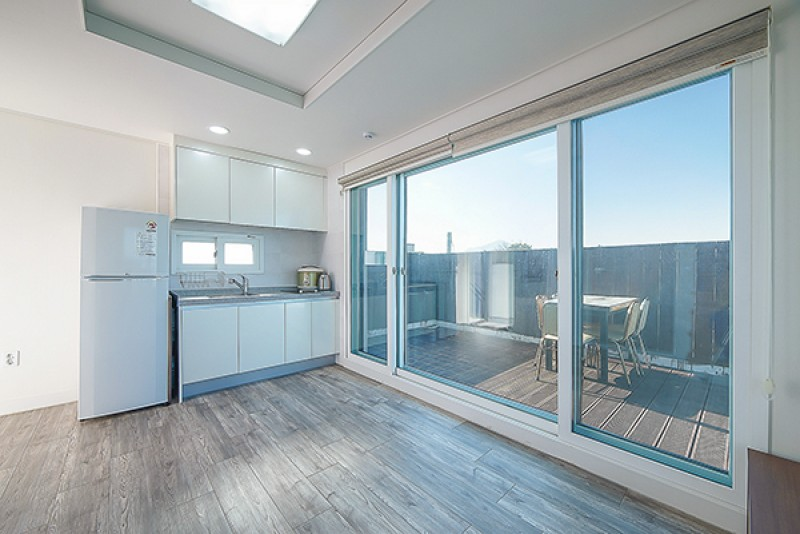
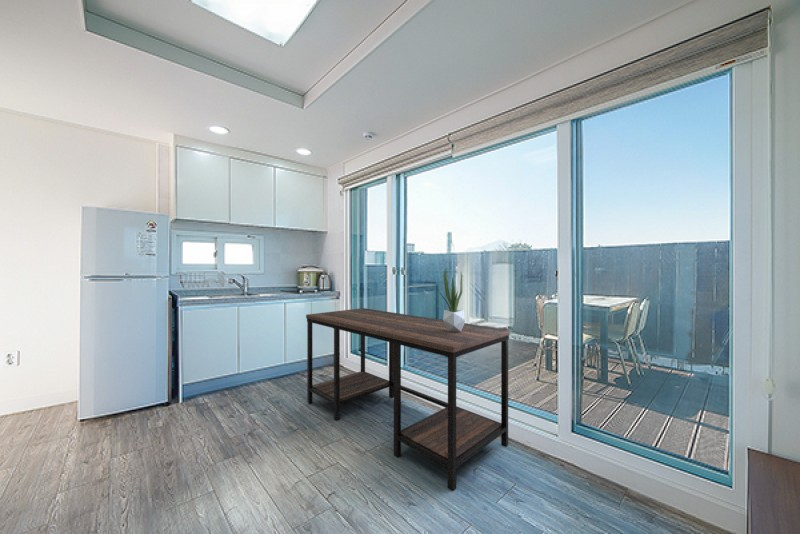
+ potted plant [438,268,466,332]
+ desk [305,307,511,492]
